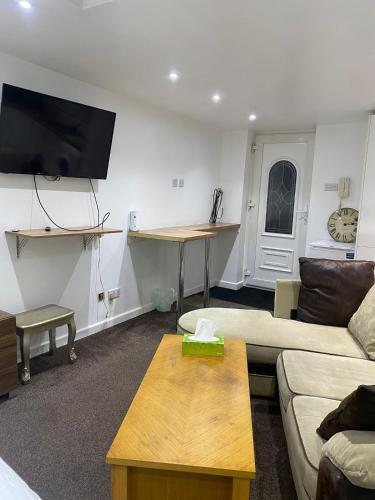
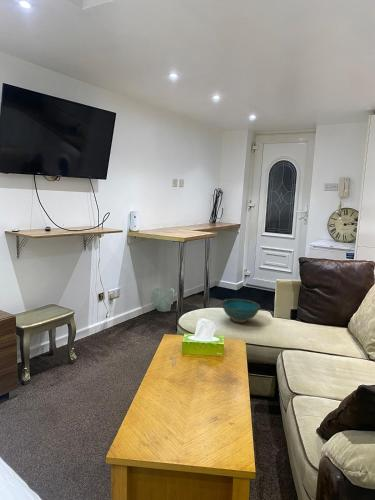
+ bowl [221,298,261,324]
